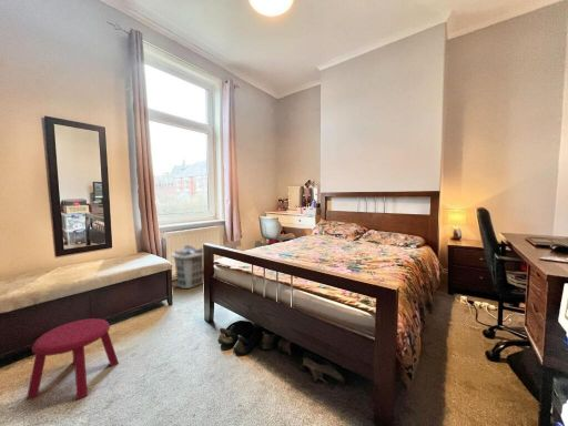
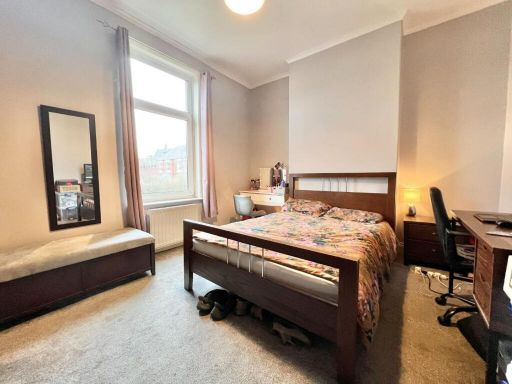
- stool [26,317,120,400]
- clothes hamper [170,245,204,290]
